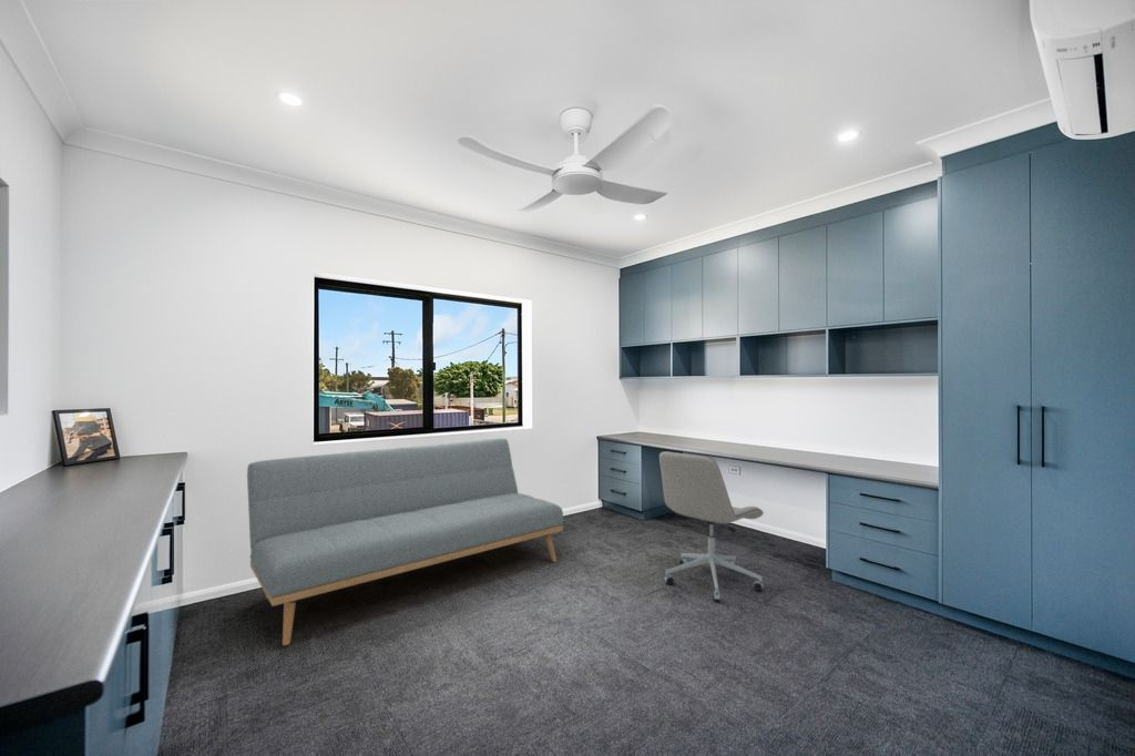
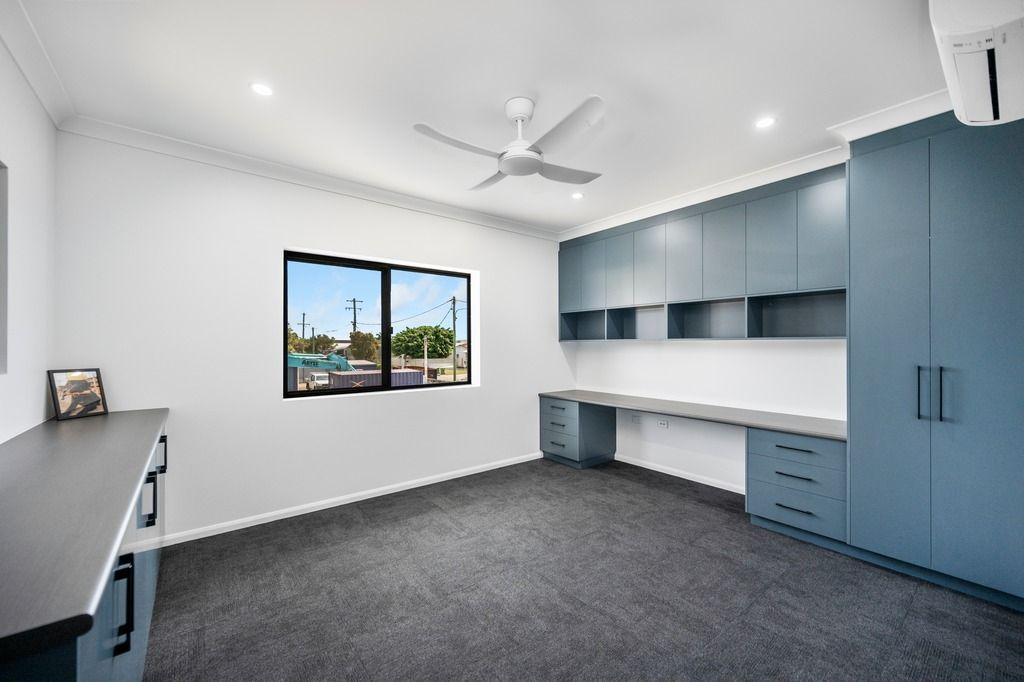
- office chair [658,450,765,602]
- sofa [246,438,564,646]
